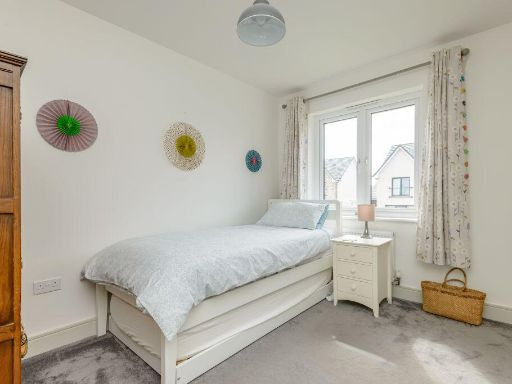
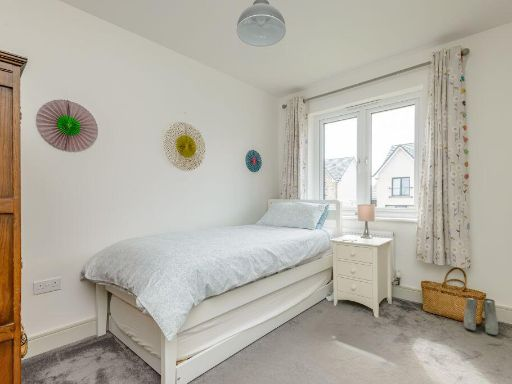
+ boots [463,295,499,336]
